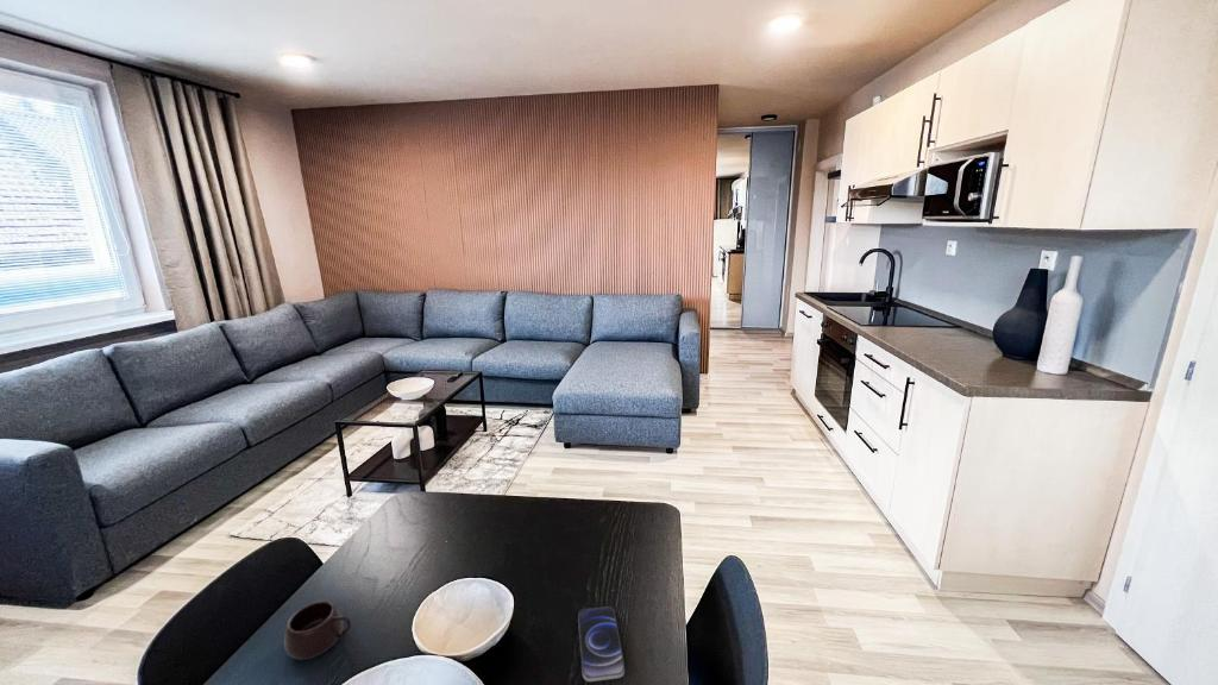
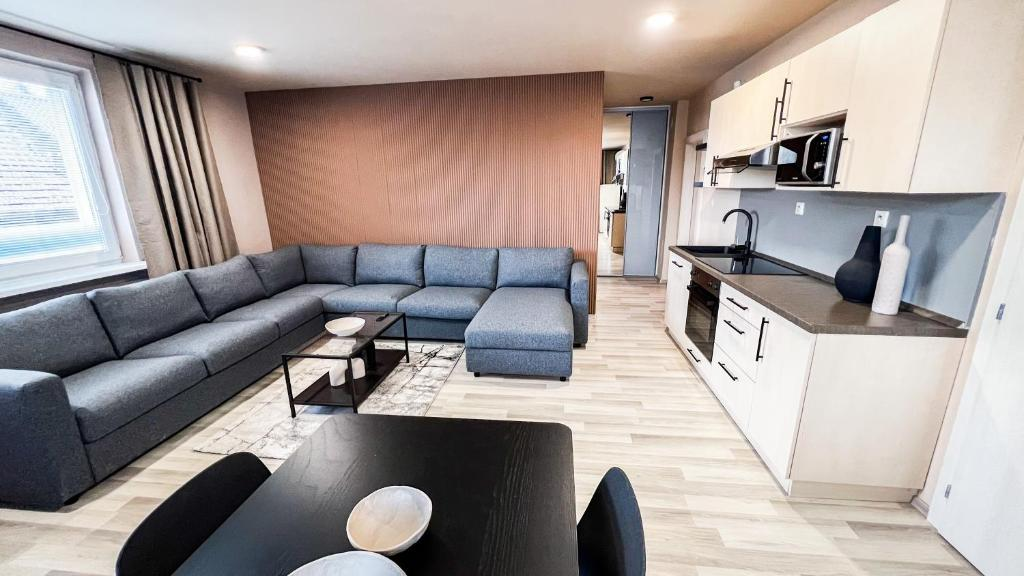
- smartphone [577,605,626,683]
- mug [283,599,352,661]
